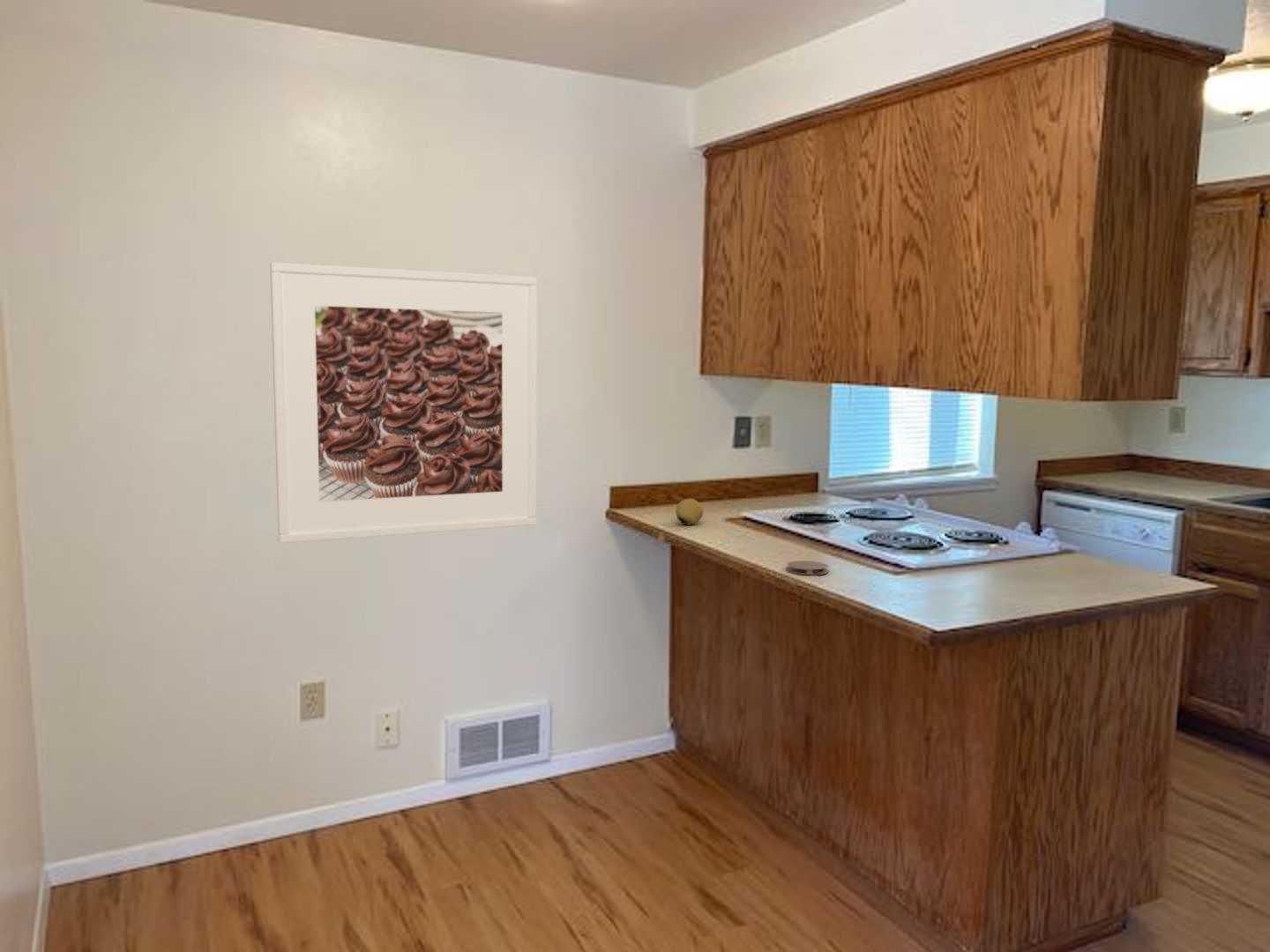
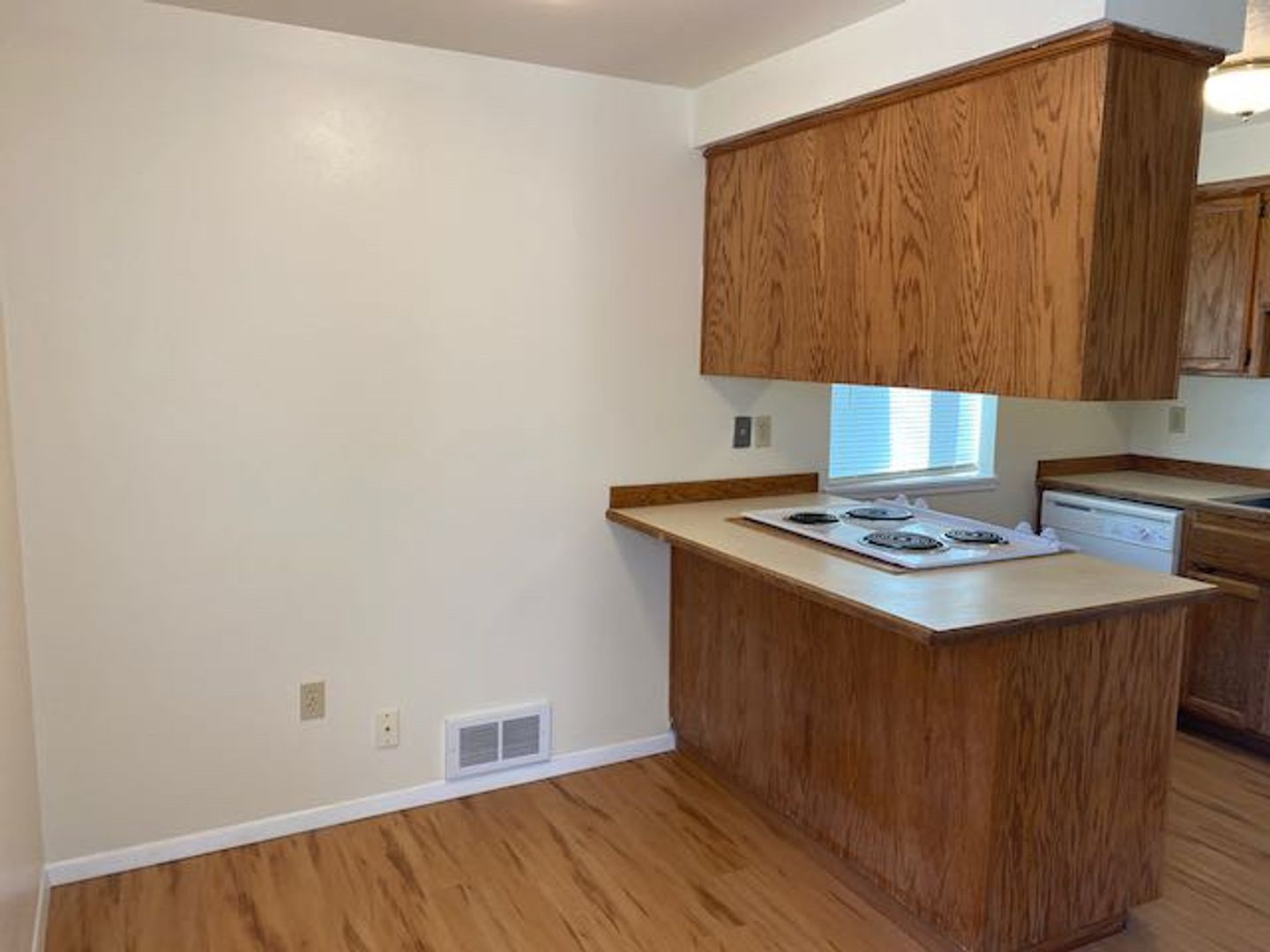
- coaster [786,560,829,576]
- fruit [675,498,704,526]
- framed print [269,261,538,544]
